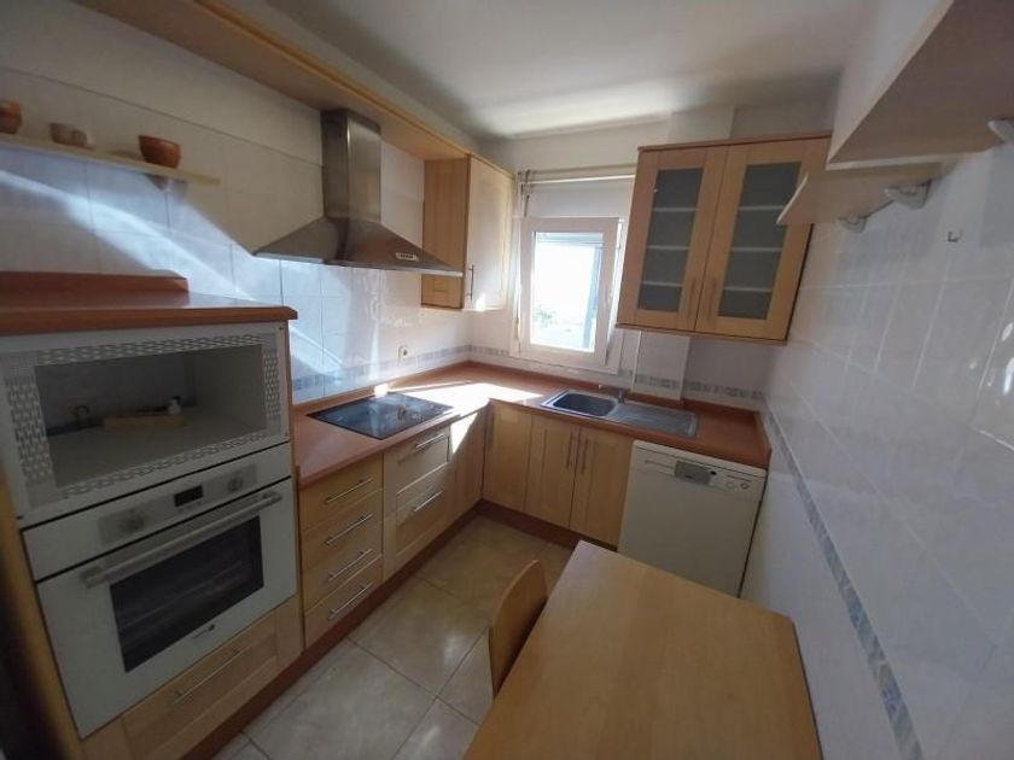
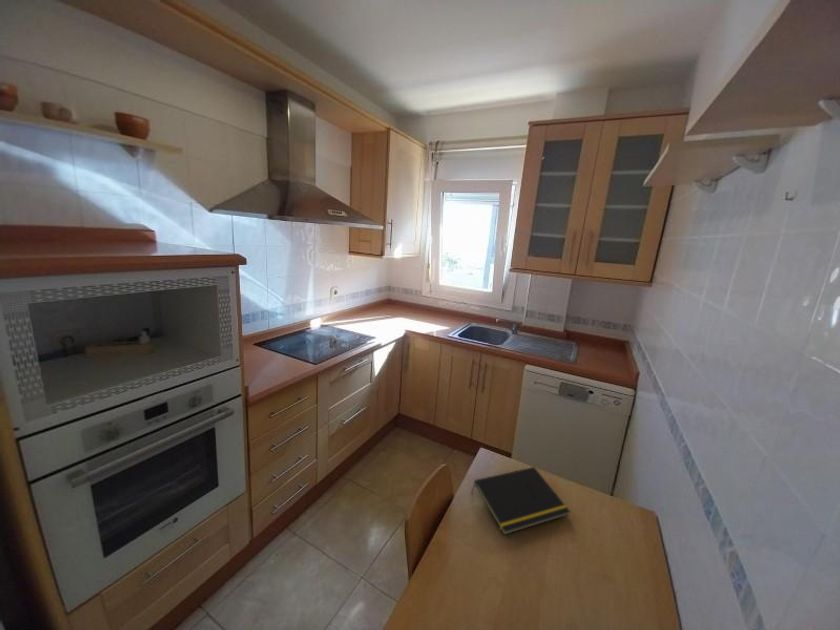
+ notepad [470,466,571,536]
